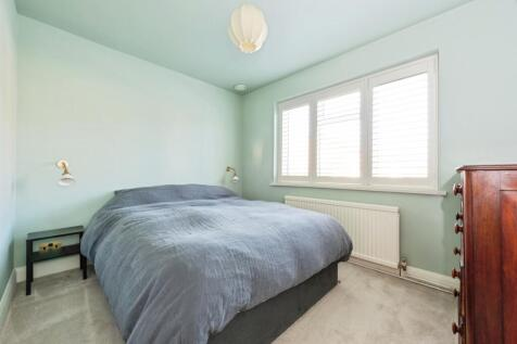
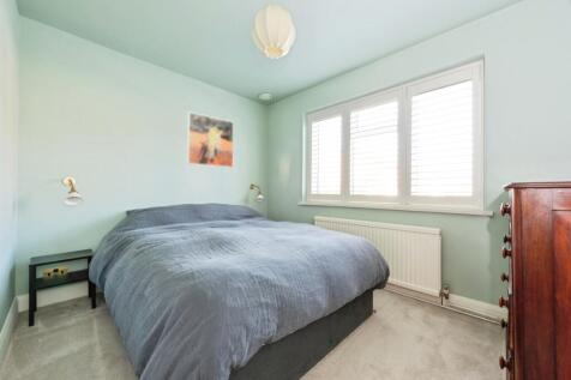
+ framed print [186,110,235,169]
